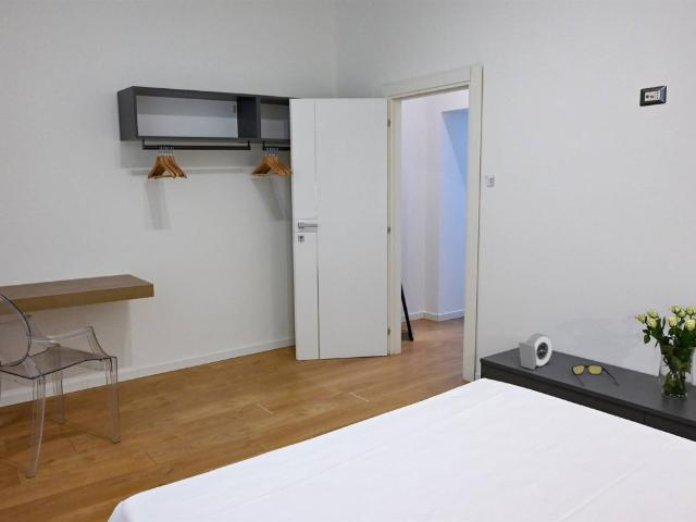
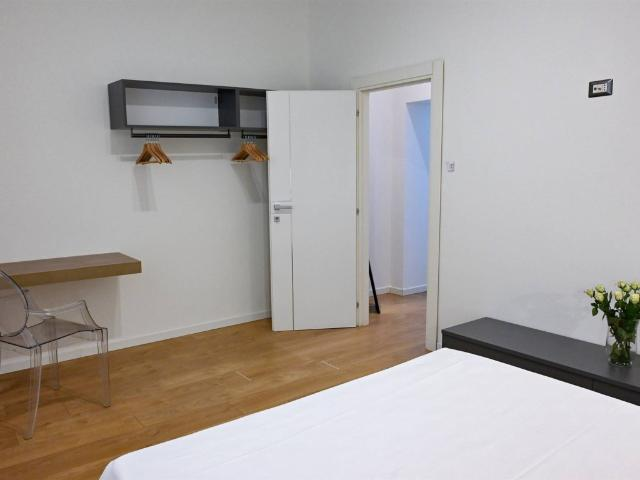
- sunglasses [570,363,620,387]
- alarm clock [518,333,554,371]
